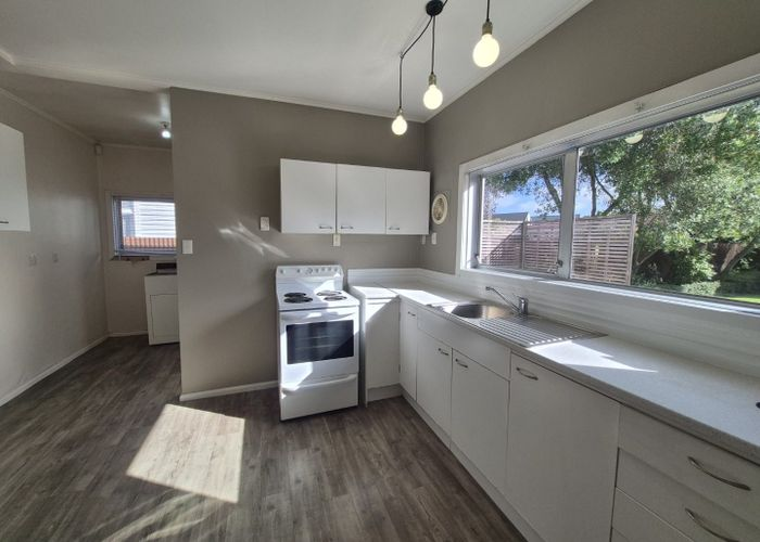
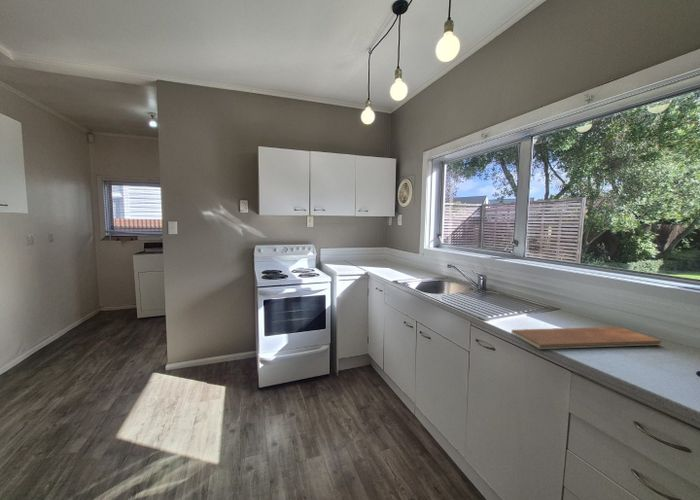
+ chopping board [510,326,663,350]
